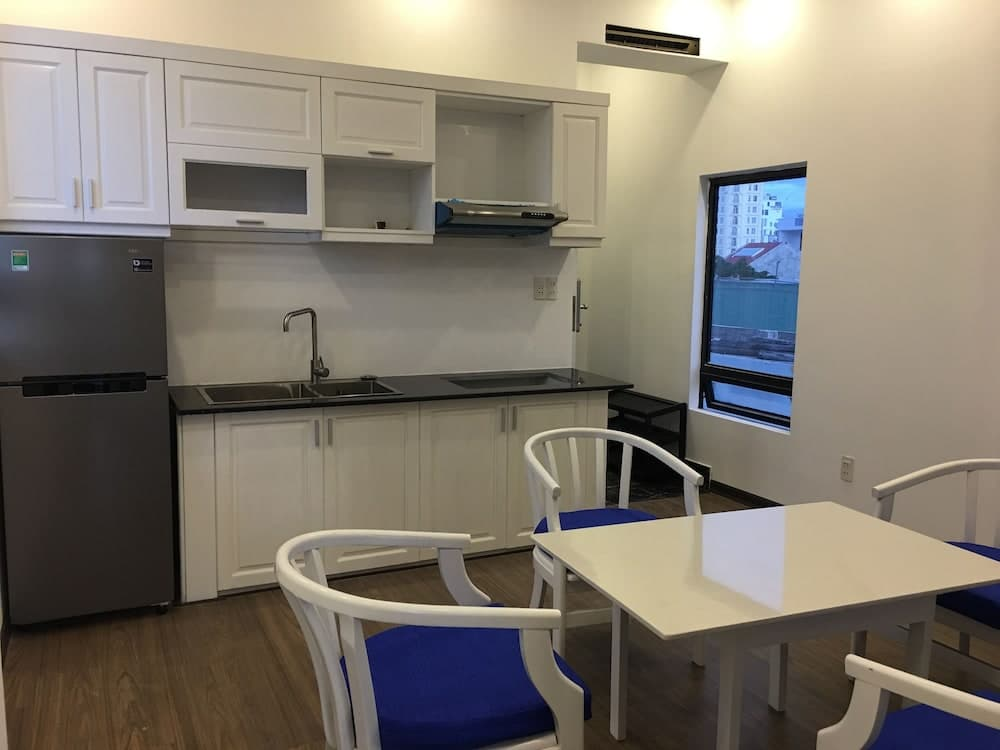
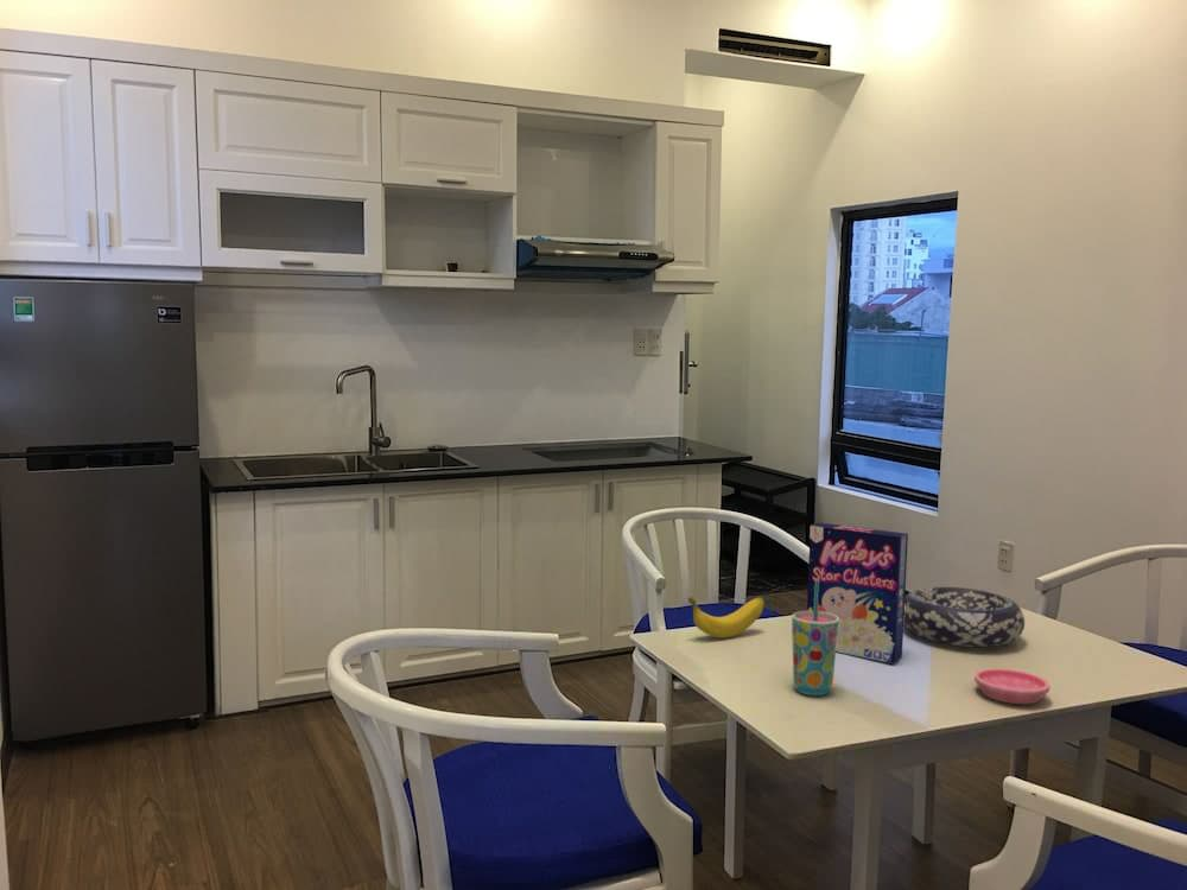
+ cup [791,580,839,697]
+ saucer [973,667,1052,705]
+ banana [687,595,766,638]
+ decorative bowl [903,586,1026,648]
+ cereal box [806,521,909,665]
